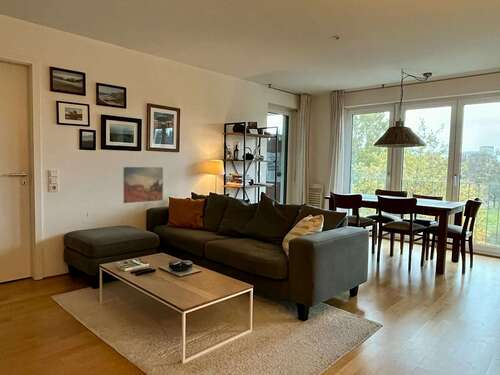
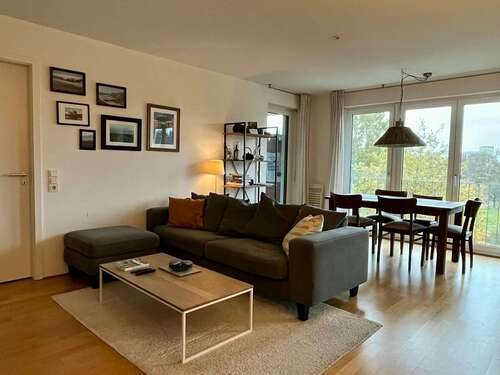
- wall art [123,166,164,204]
